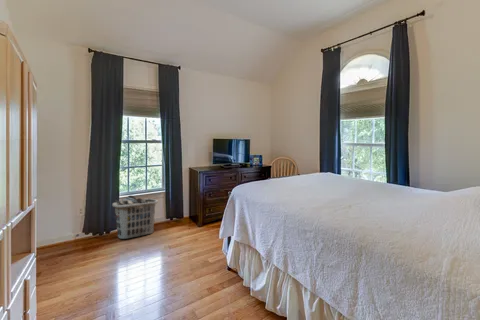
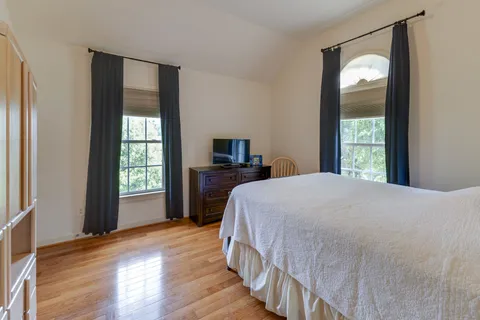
- clothes hamper [111,195,159,240]
